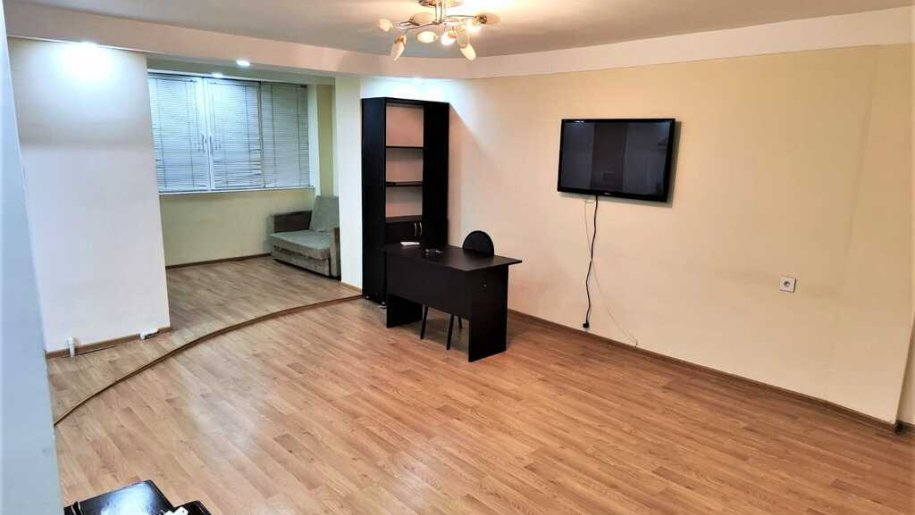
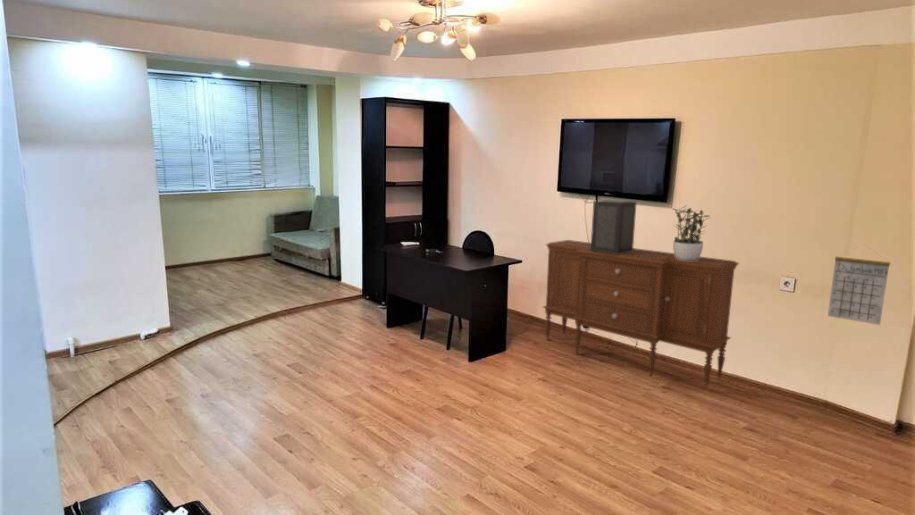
+ speaker [590,199,638,254]
+ sideboard [542,239,740,389]
+ potted plant [671,204,711,261]
+ calendar [827,244,891,326]
